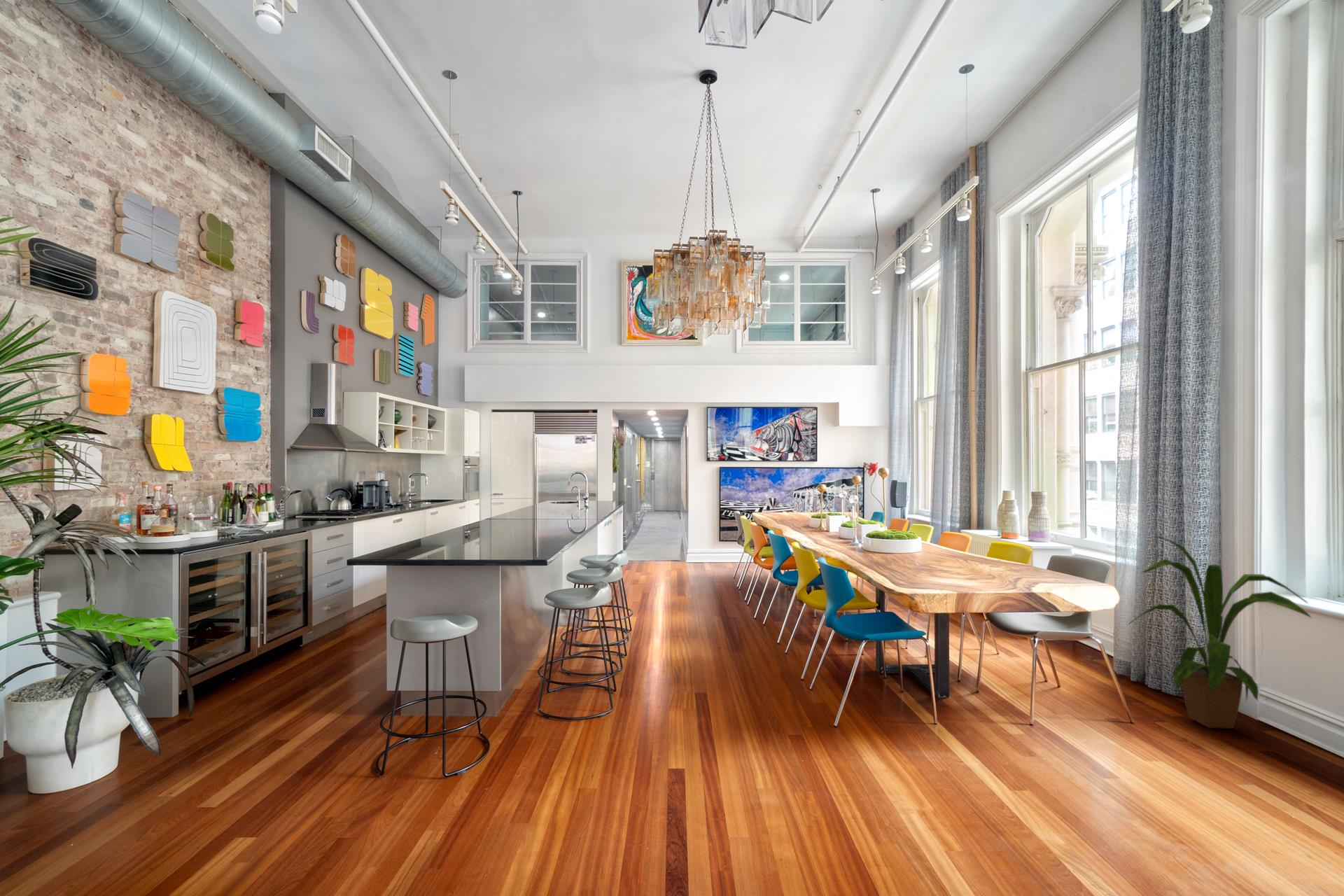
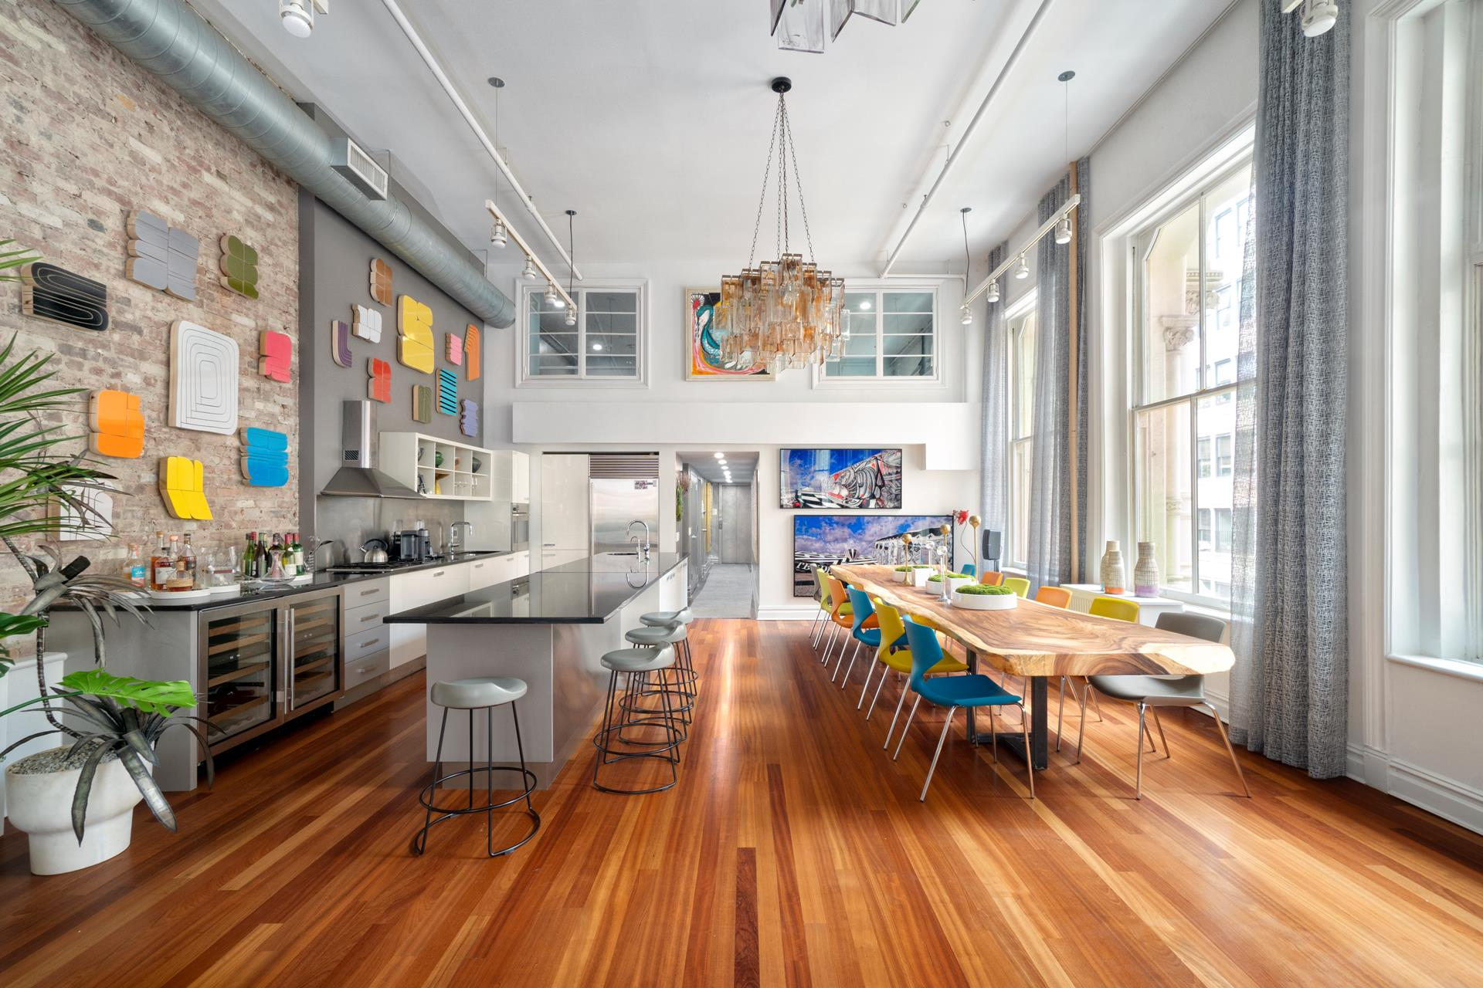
- house plant [1126,535,1313,729]
